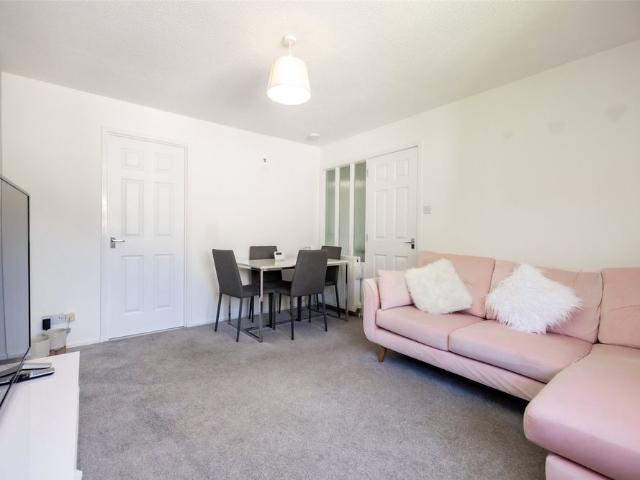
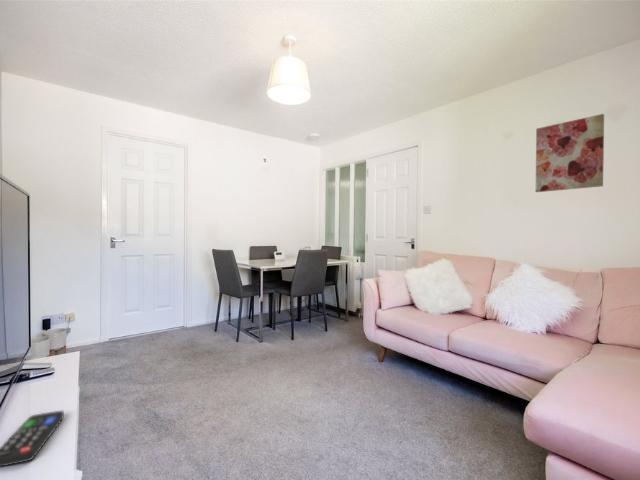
+ remote control [0,410,65,468]
+ wall art [535,113,605,193]
